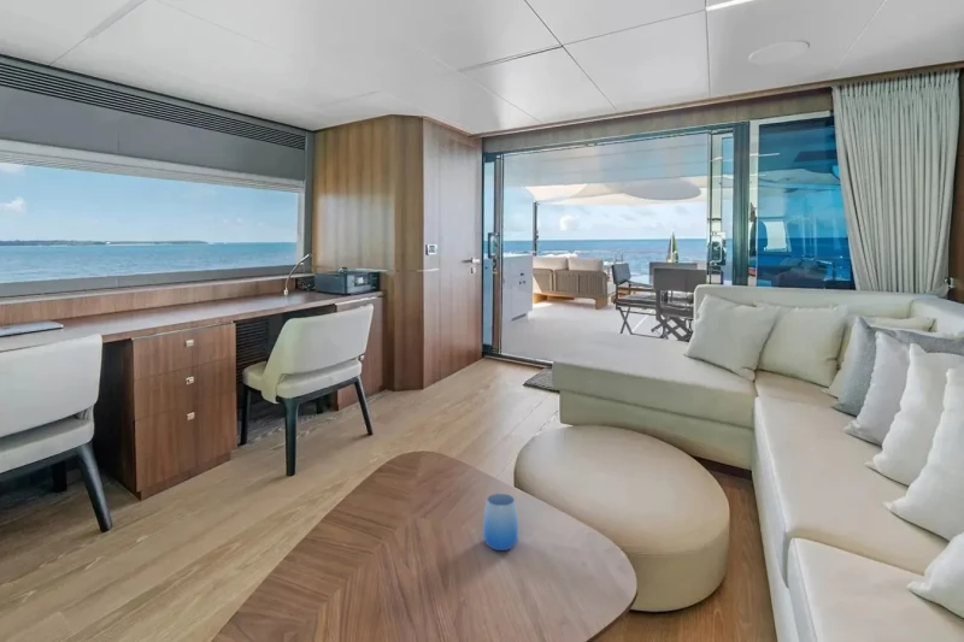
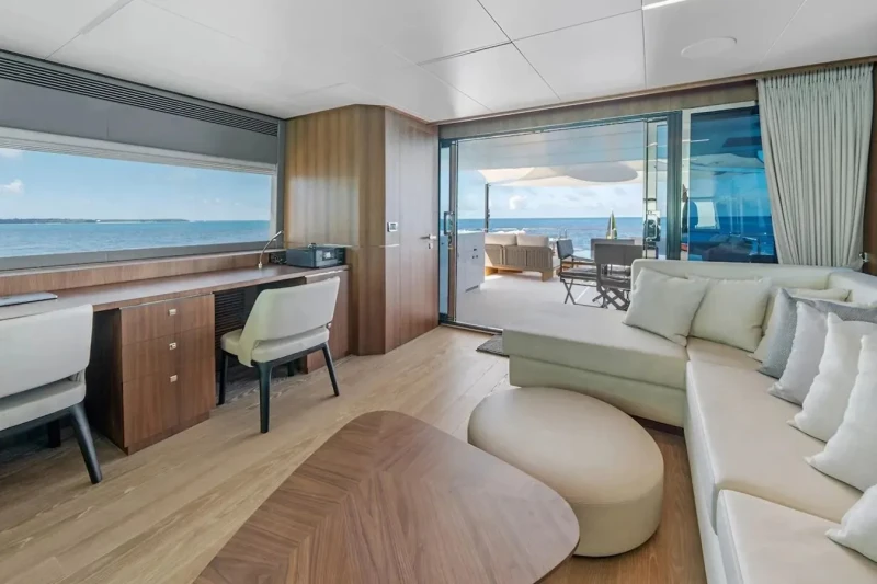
- cup [482,493,519,552]
